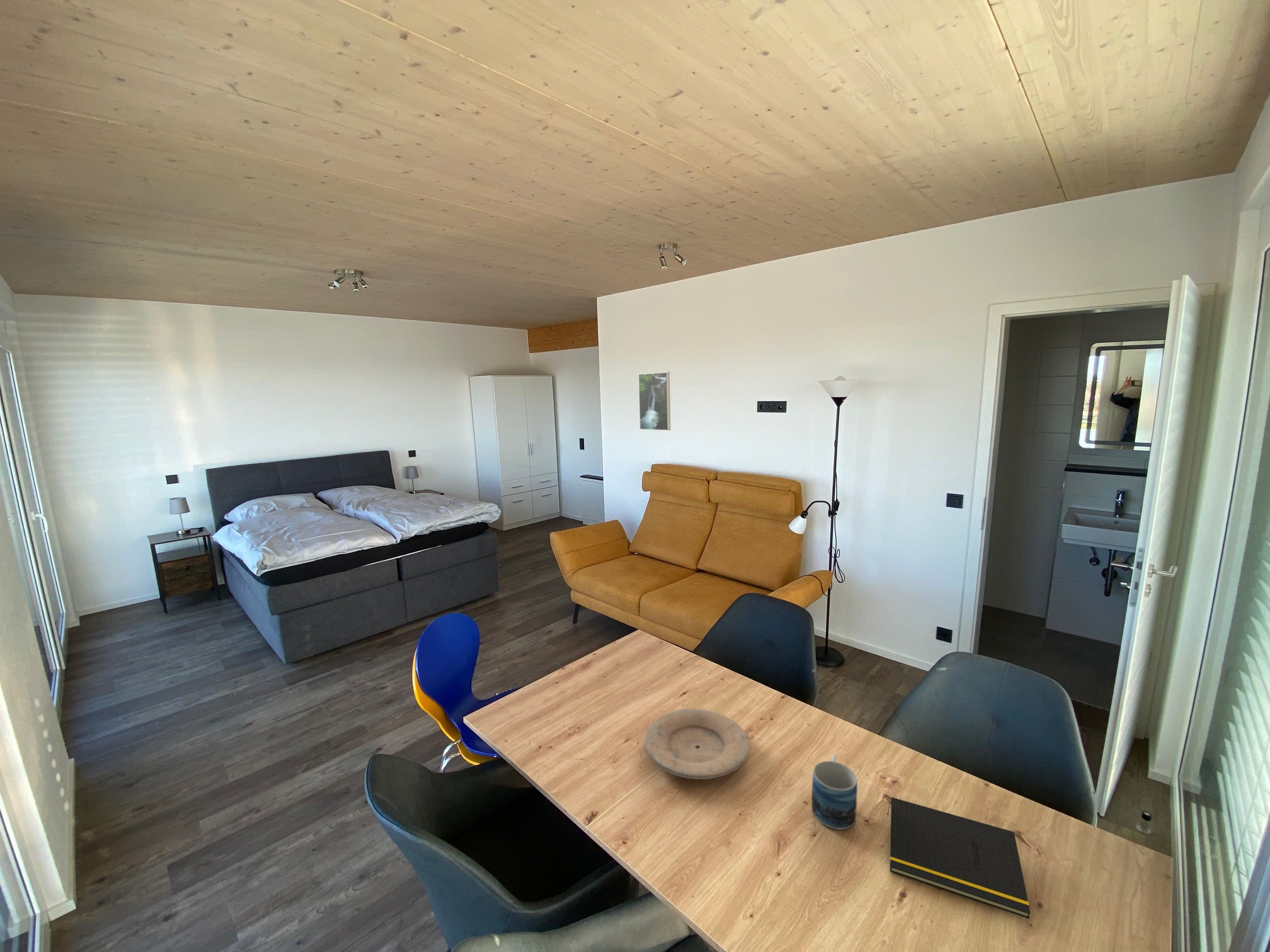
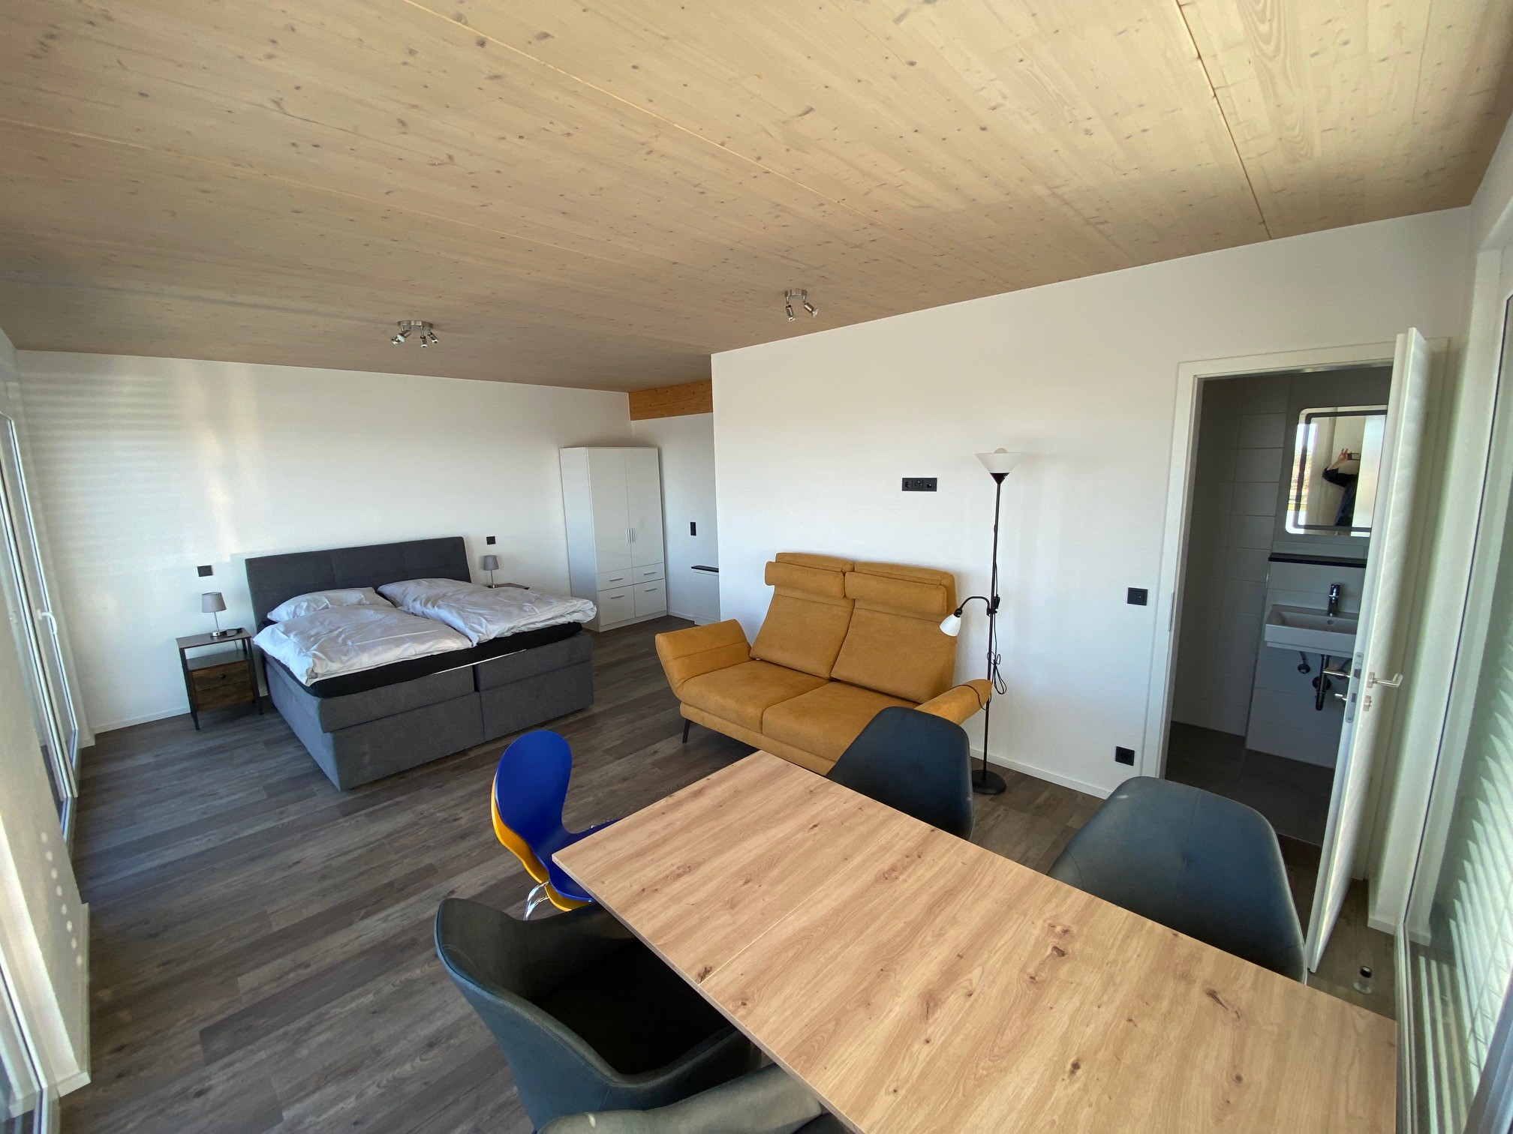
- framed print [638,371,672,431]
- notepad [886,796,1031,919]
- plate [644,708,750,780]
- mug [811,754,858,830]
